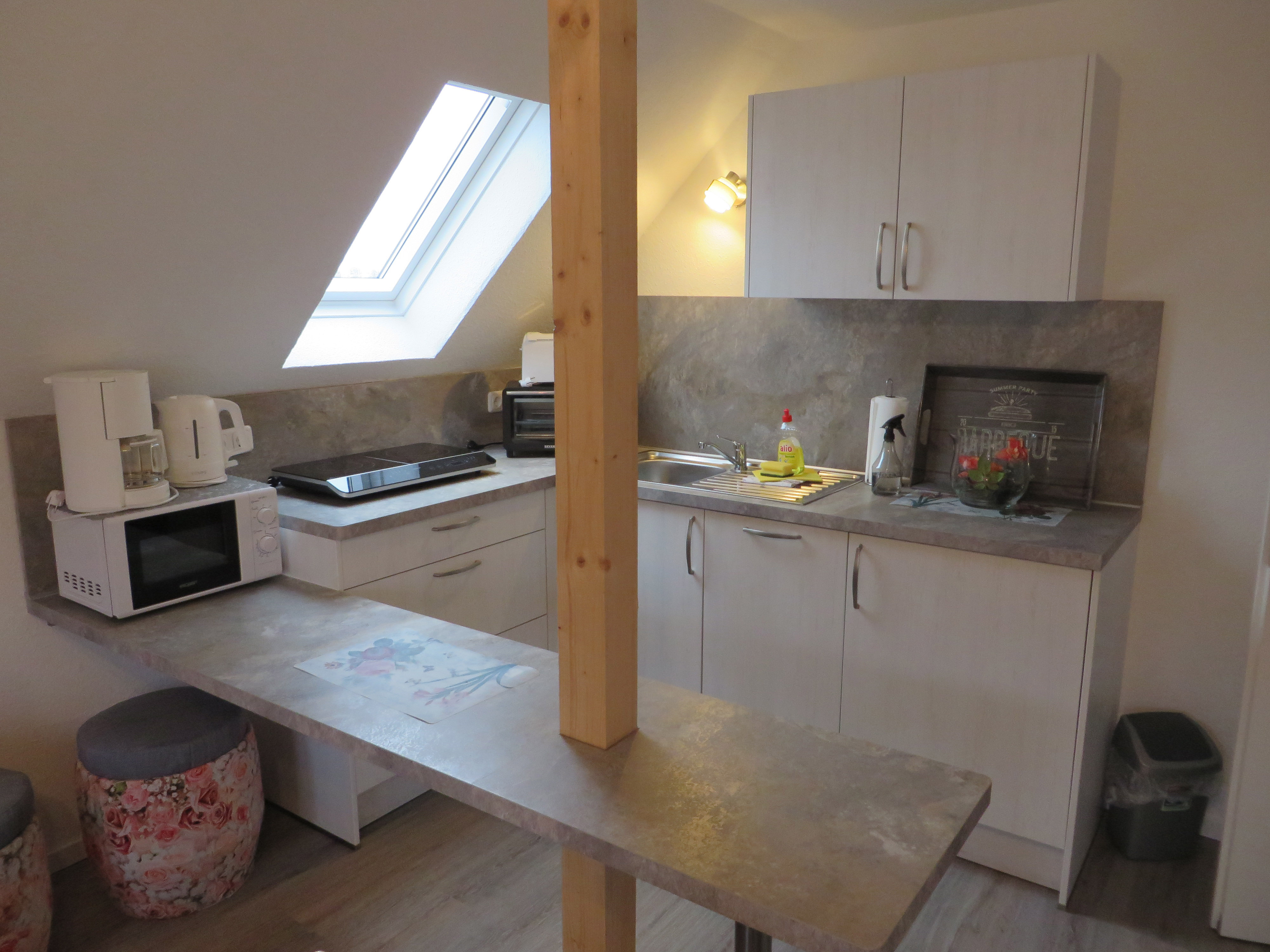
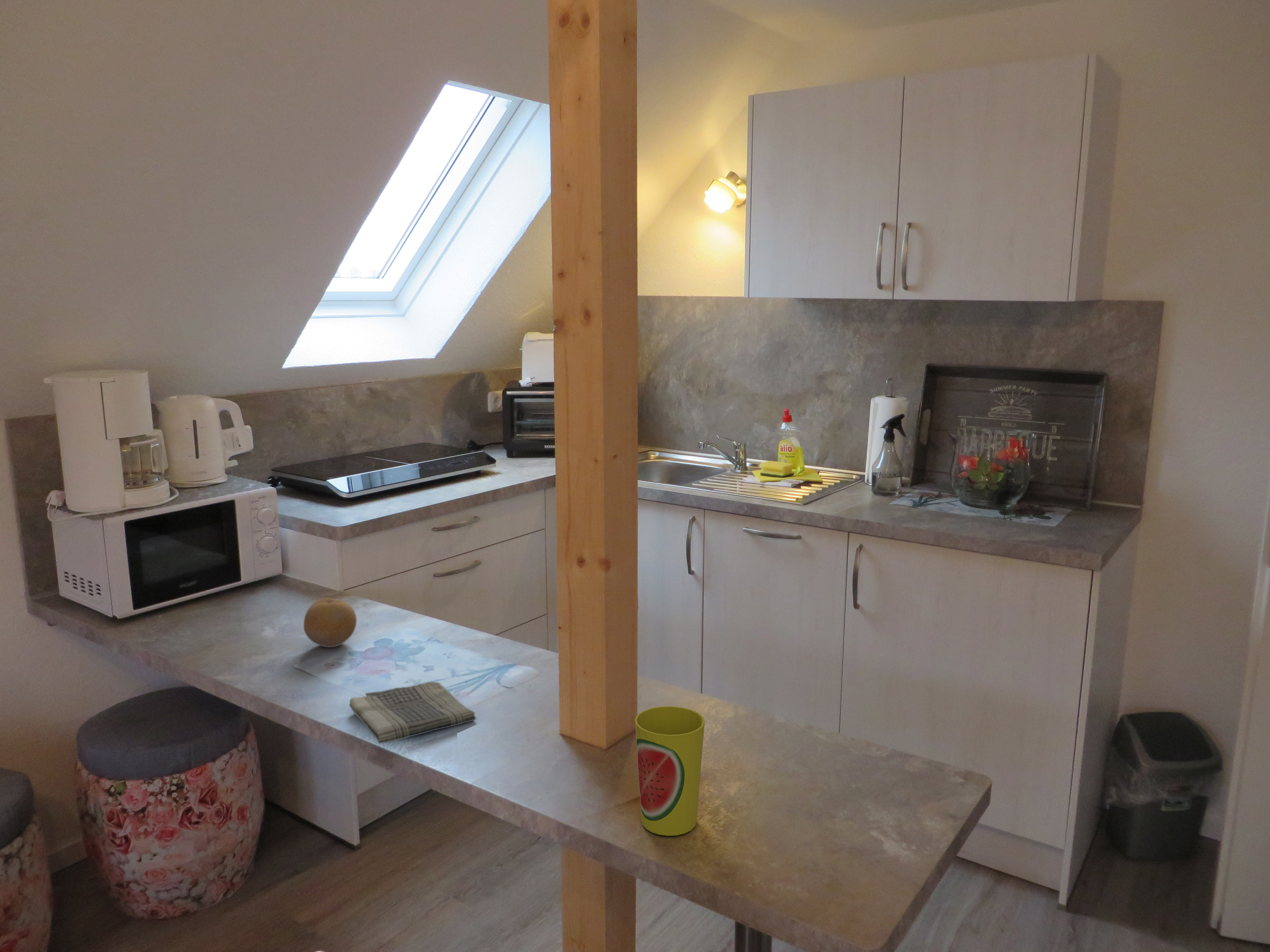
+ fruit [303,598,357,648]
+ dish towel [349,681,476,744]
+ cup [634,706,705,836]
